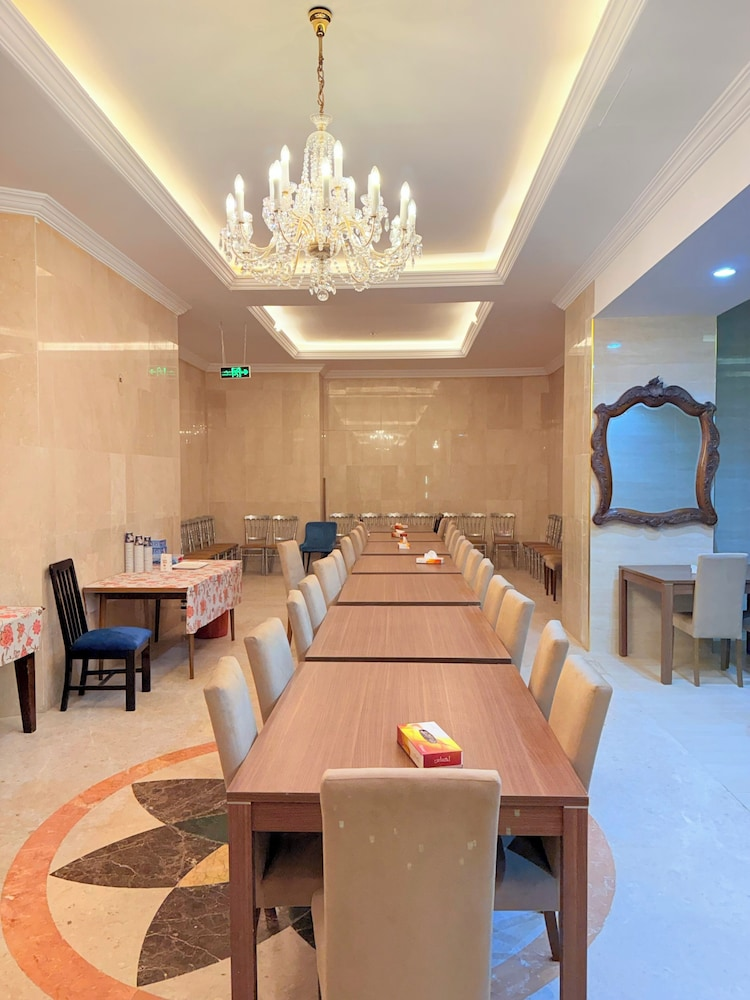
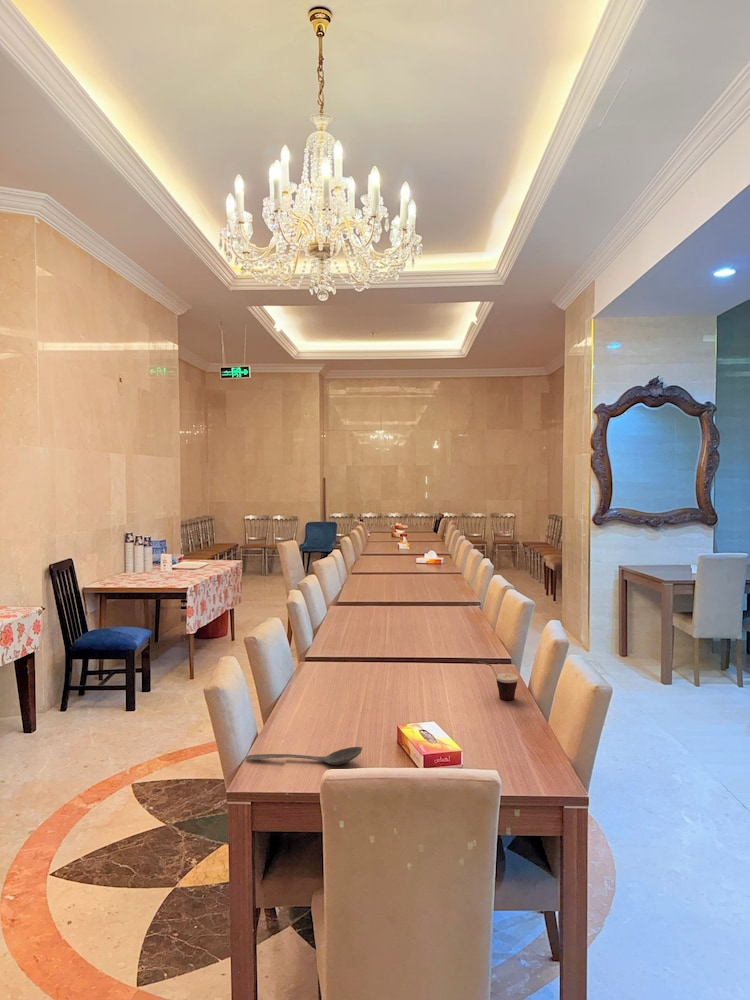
+ stirrer [245,746,364,766]
+ cup [476,660,519,701]
